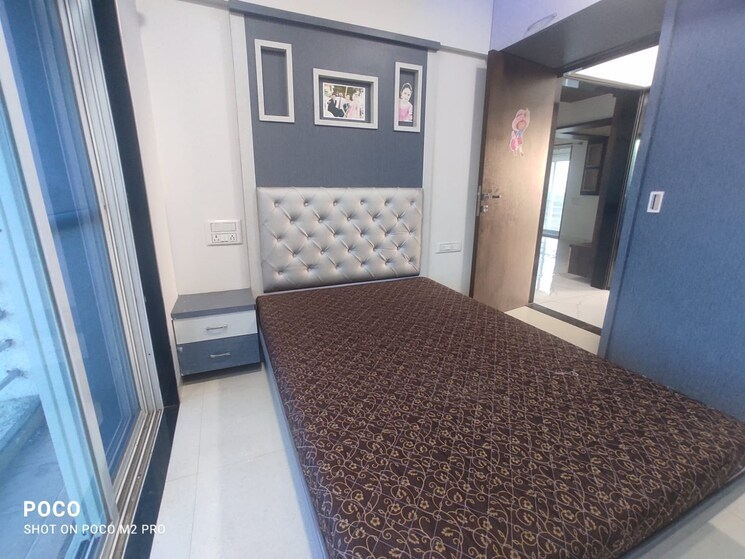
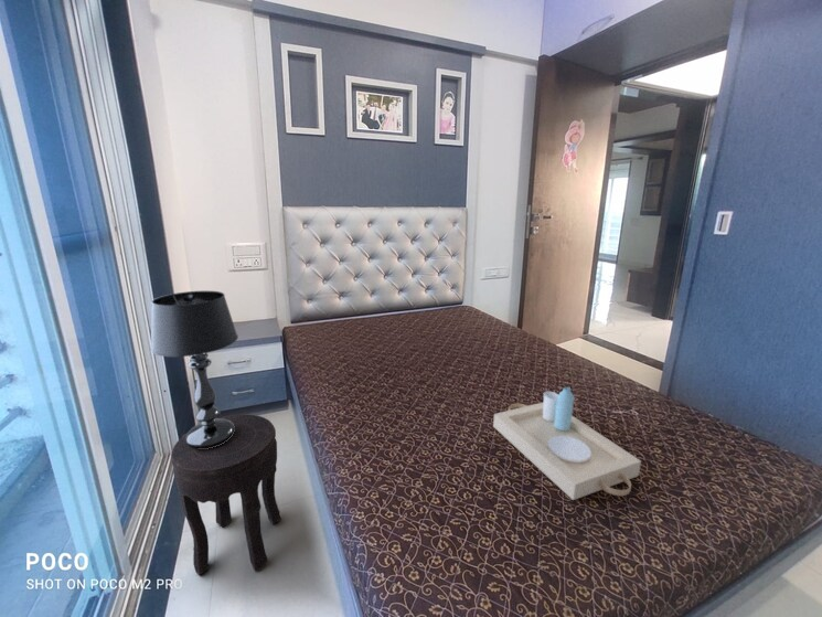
+ table lamp [150,290,239,449]
+ side table [170,413,282,576]
+ serving tray [492,386,642,501]
